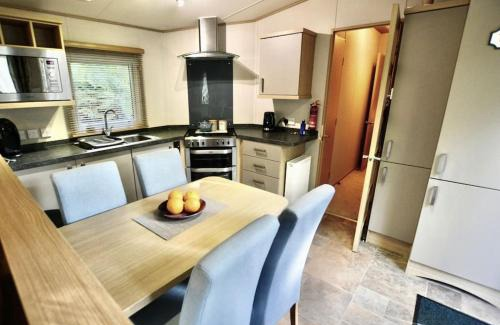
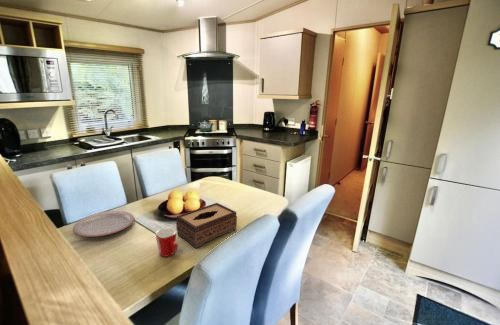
+ plate [72,210,135,238]
+ mug [155,226,179,258]
+ tissue box [175,202,238,249]
